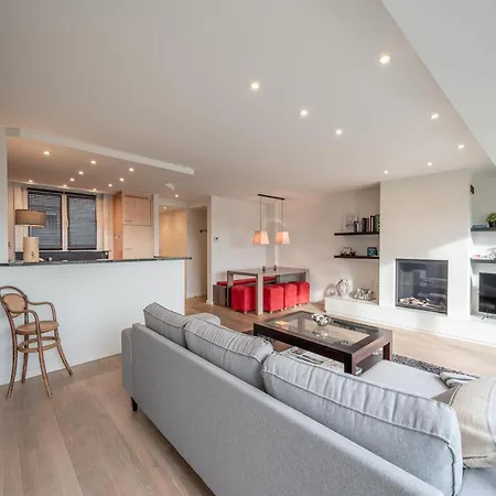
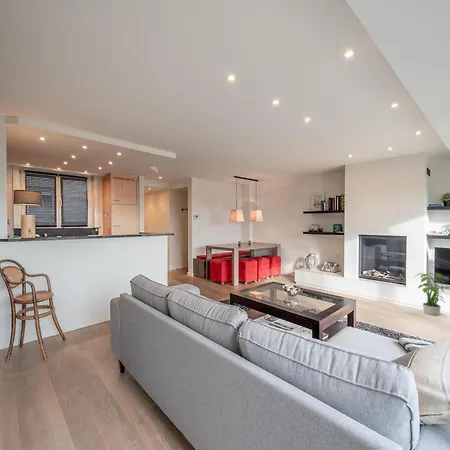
+ potted plant [412,270,447,316]
